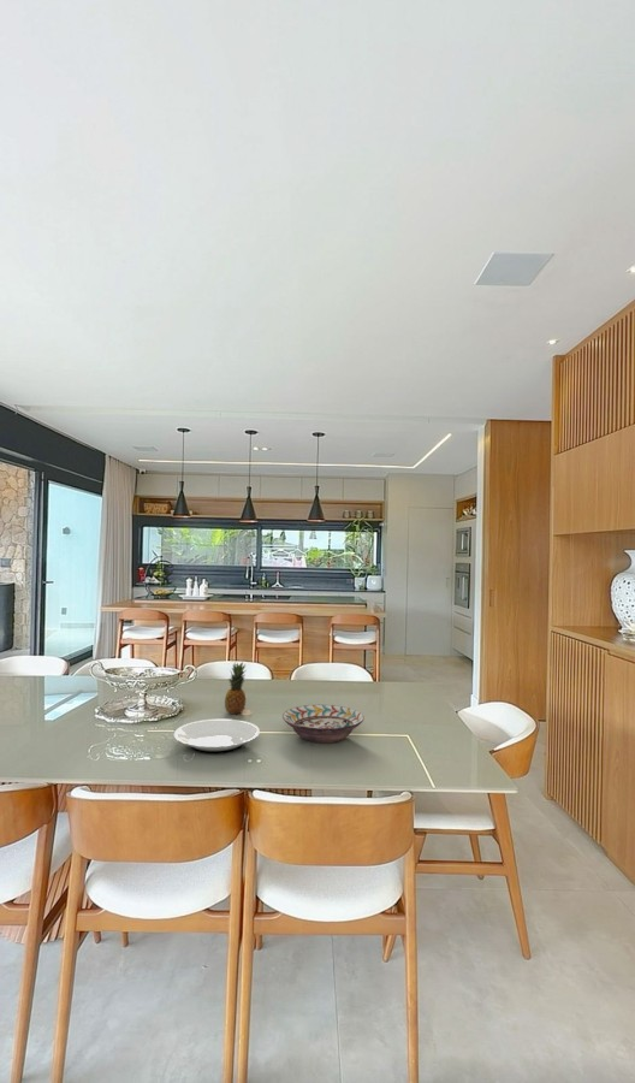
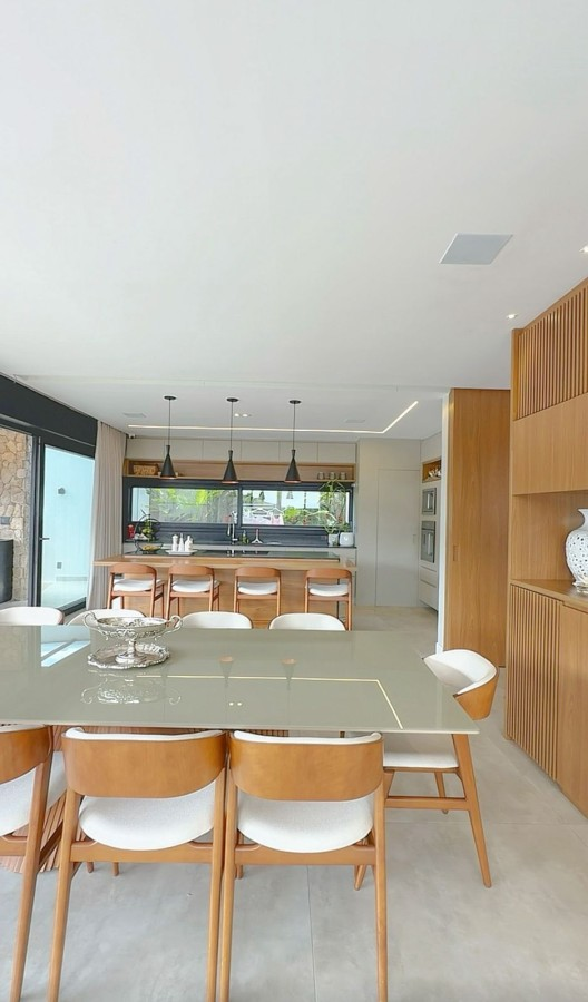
- decorative bowl [281,704,366,744]
- plate [173,718,261,756]
- fruit [224,661,247,715]
